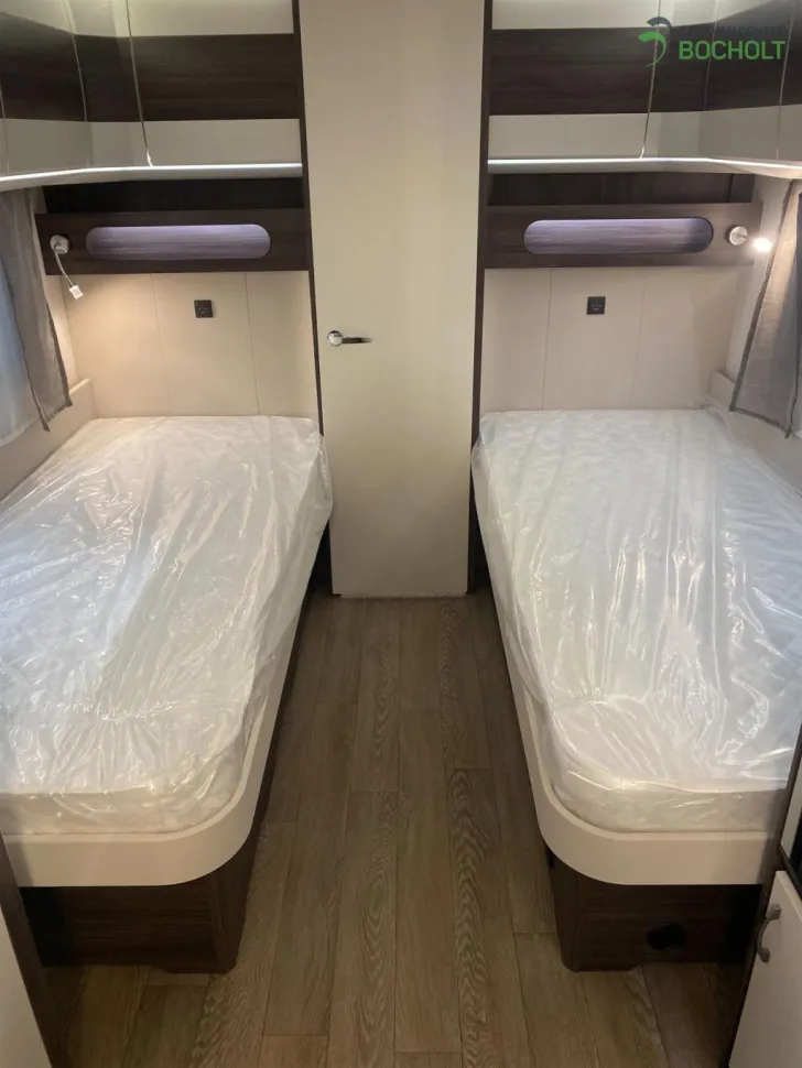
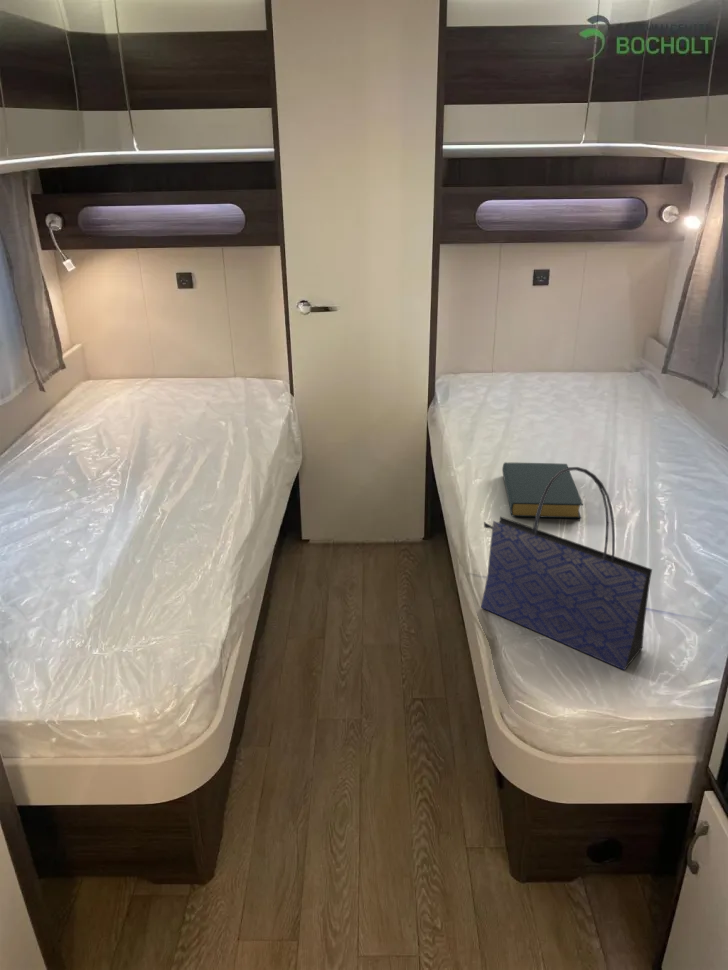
+ hardback book [501,461,584,519]
+ tote bag [480,466,653,671]
